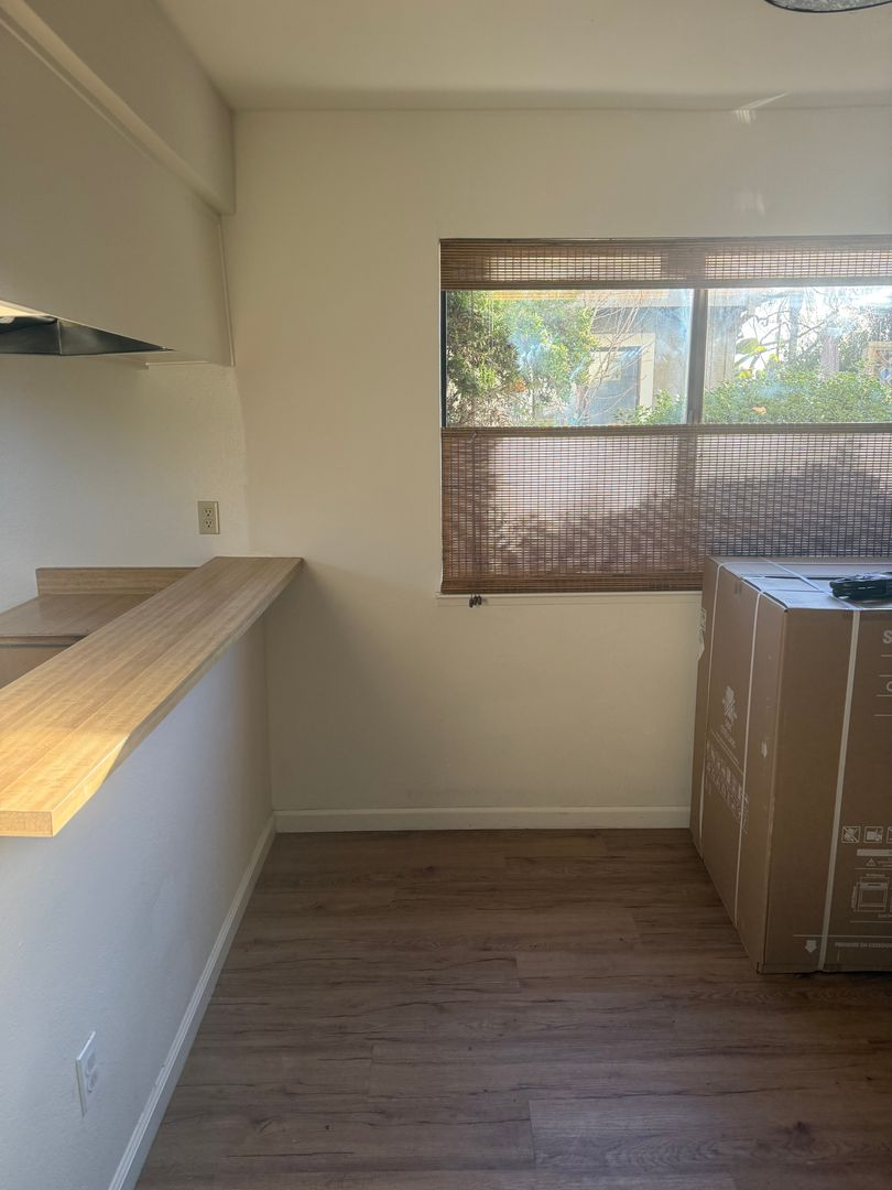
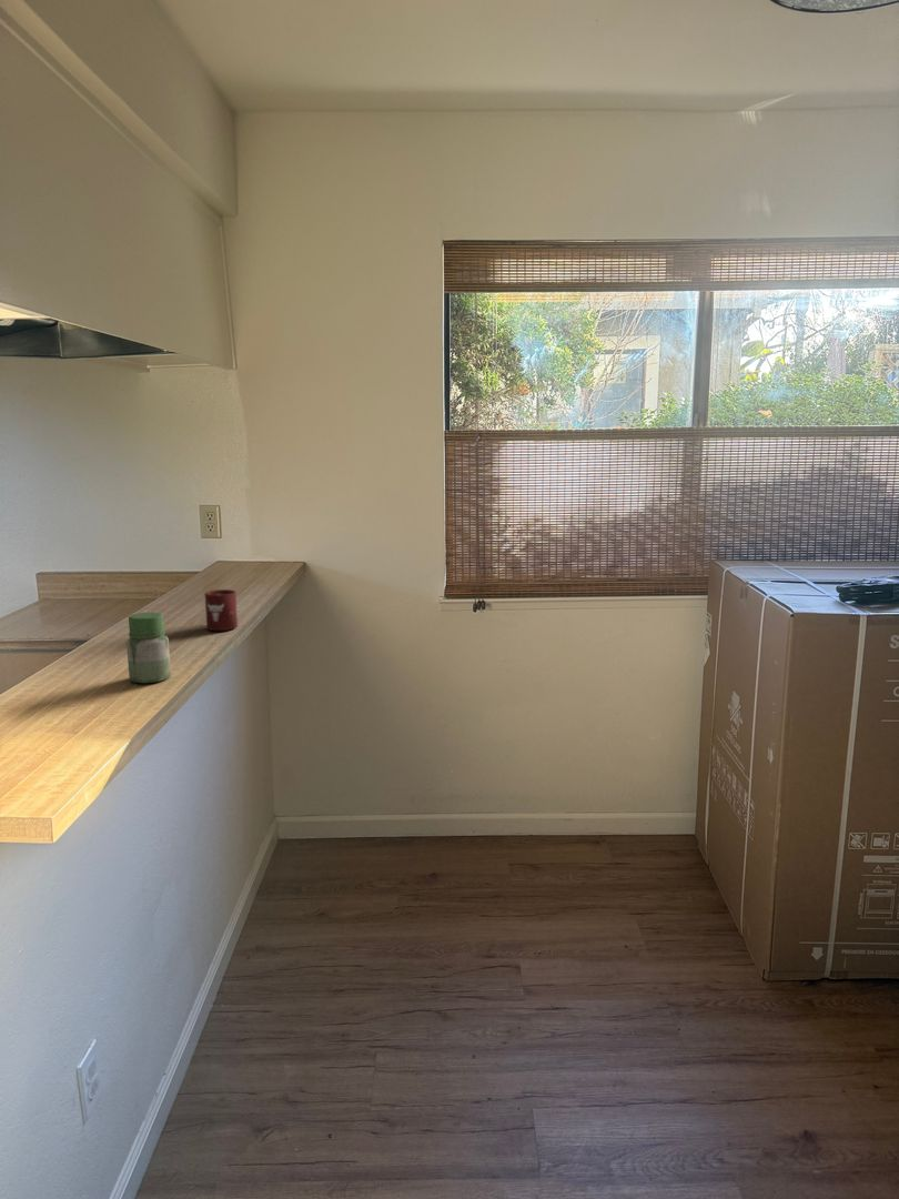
+ jar [125,612,172,684]
+ cup [204,588,239,632]
